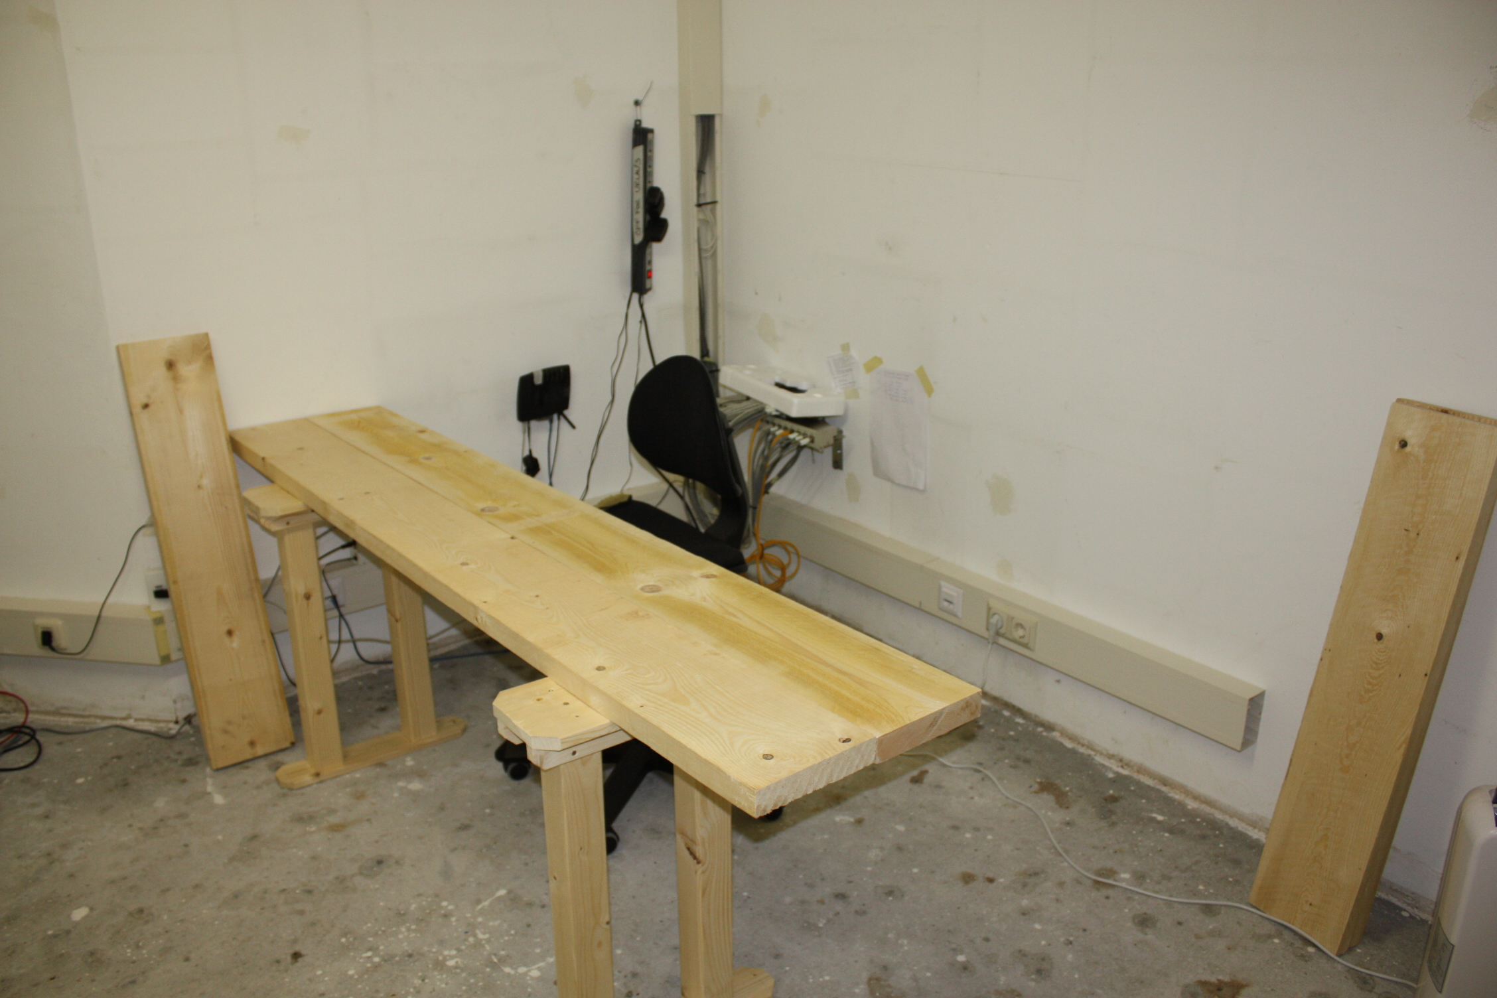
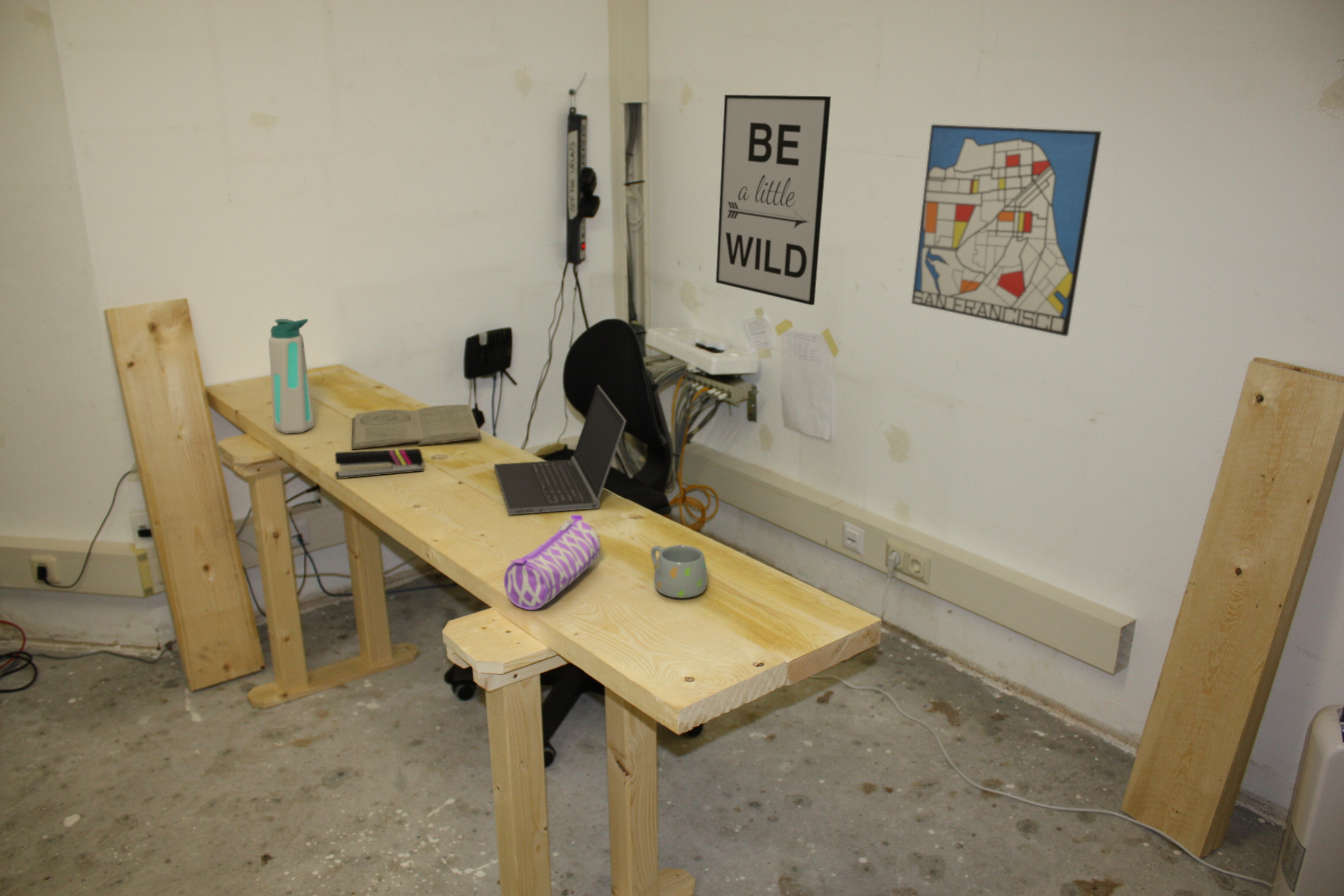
+ pencil case [503,514,601,611]
+ book [351,404,481,450]
+ laptop computer [493,384,627,515]
+ stapler [334,448,425,480]
+ water bottle [268,318,315,434]
+ wall art [911,124,1102,337]
+ wall art [715,94,832,306]
+ mug [650,545,708,599]
